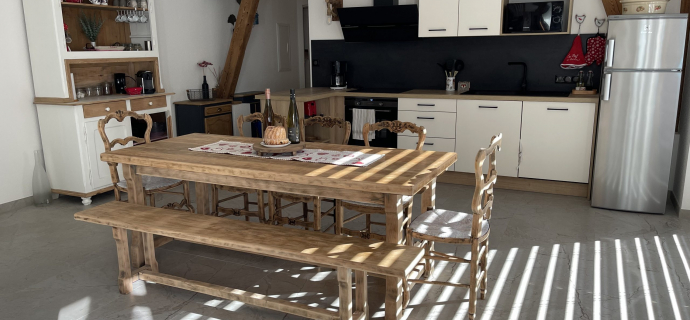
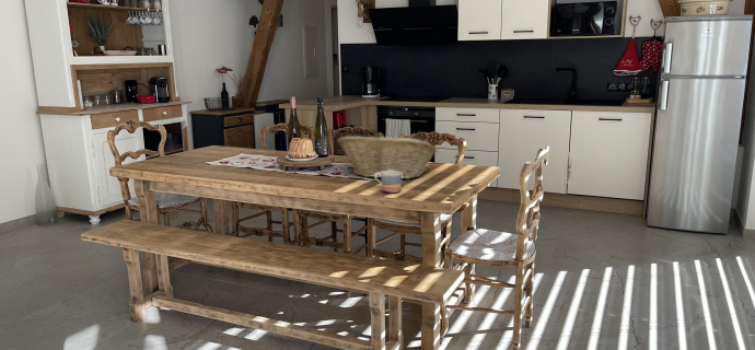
+ fruit basket [336,135,439,180]
+ mug [374,171,403,194]
